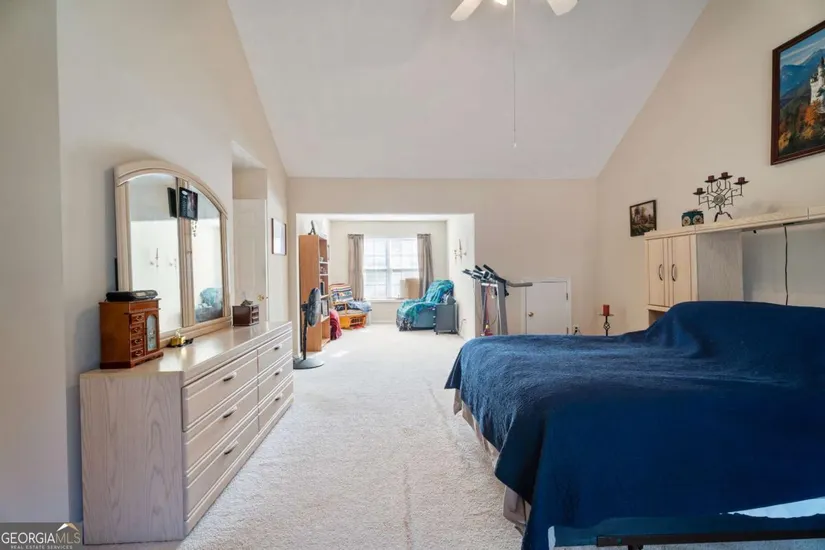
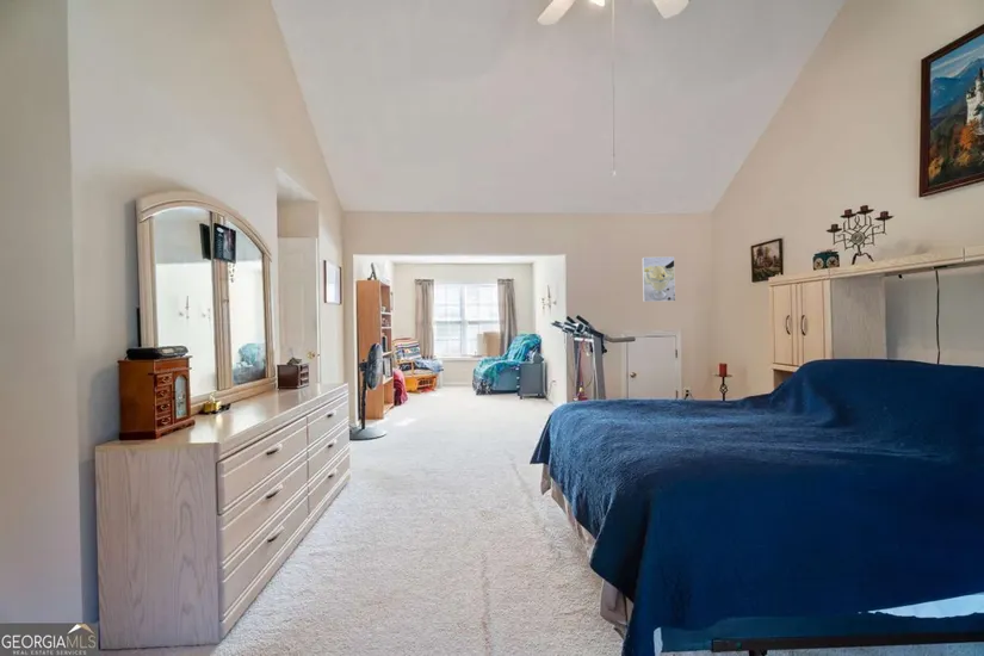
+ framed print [640,255,676,303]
